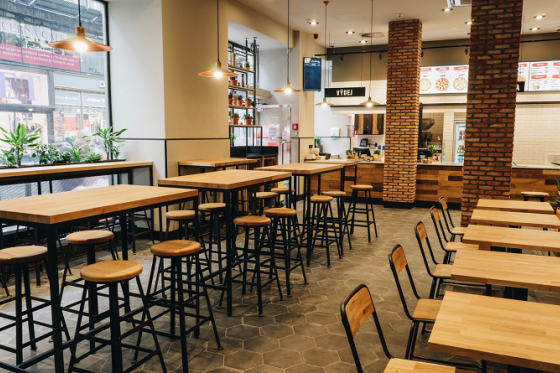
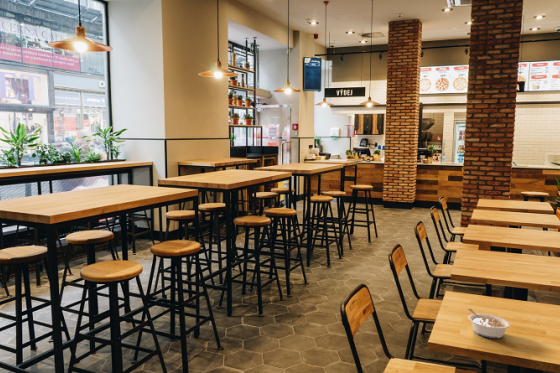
+ legume [467,307,511,339]
